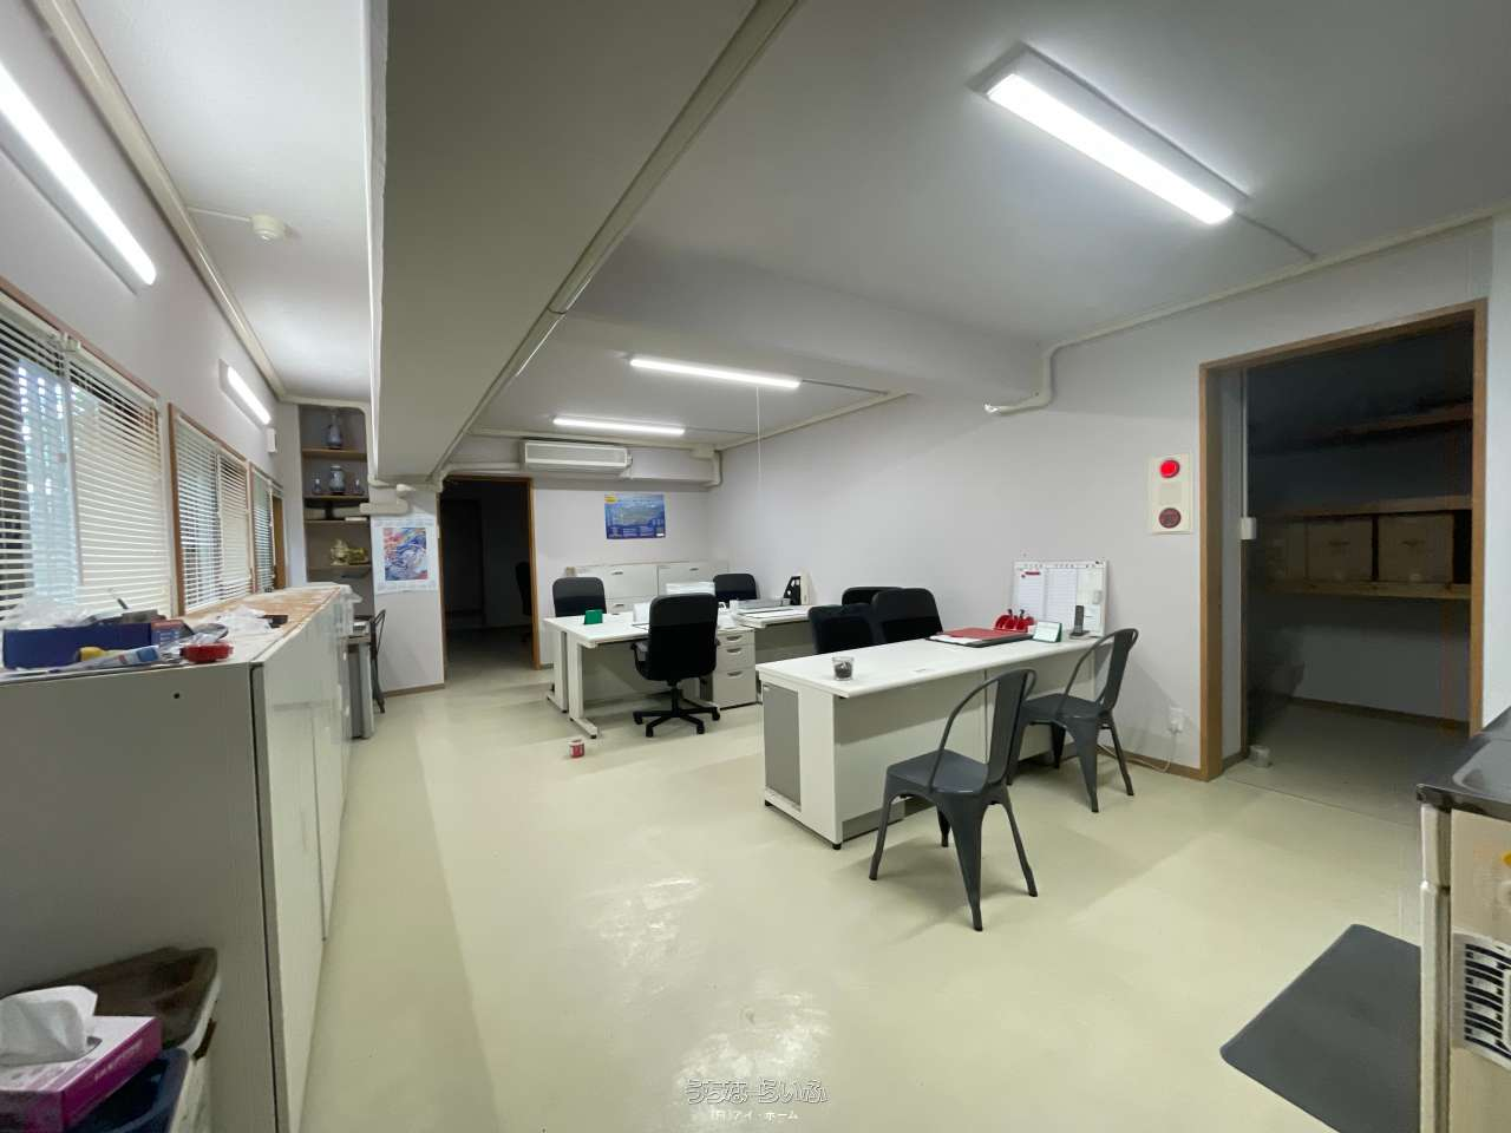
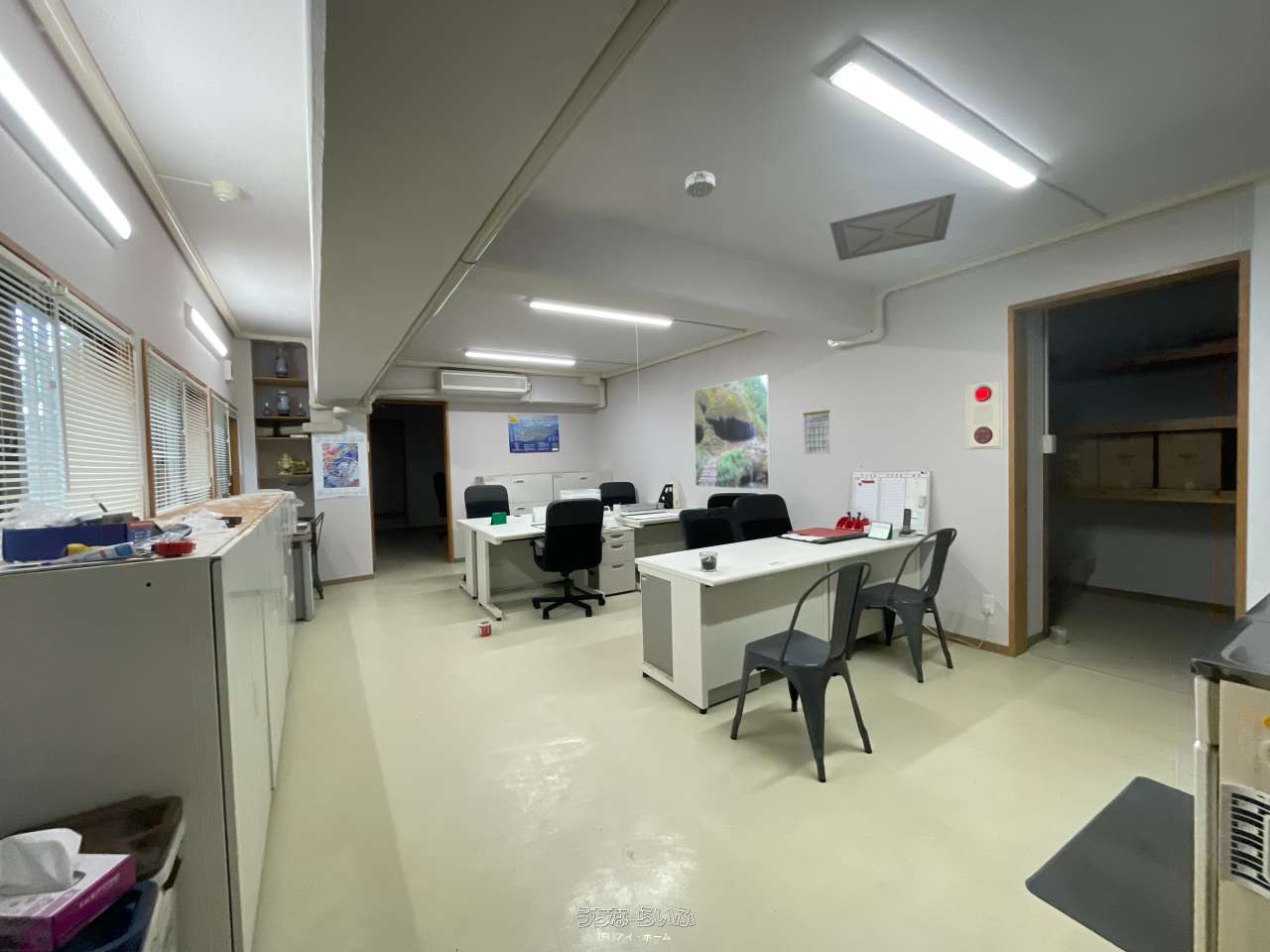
+ ceiling vent [828,191,957,262]
+ smoke detector [685,170,716,199]
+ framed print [693,373,772,491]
+ calendar [803,401,830,455]
